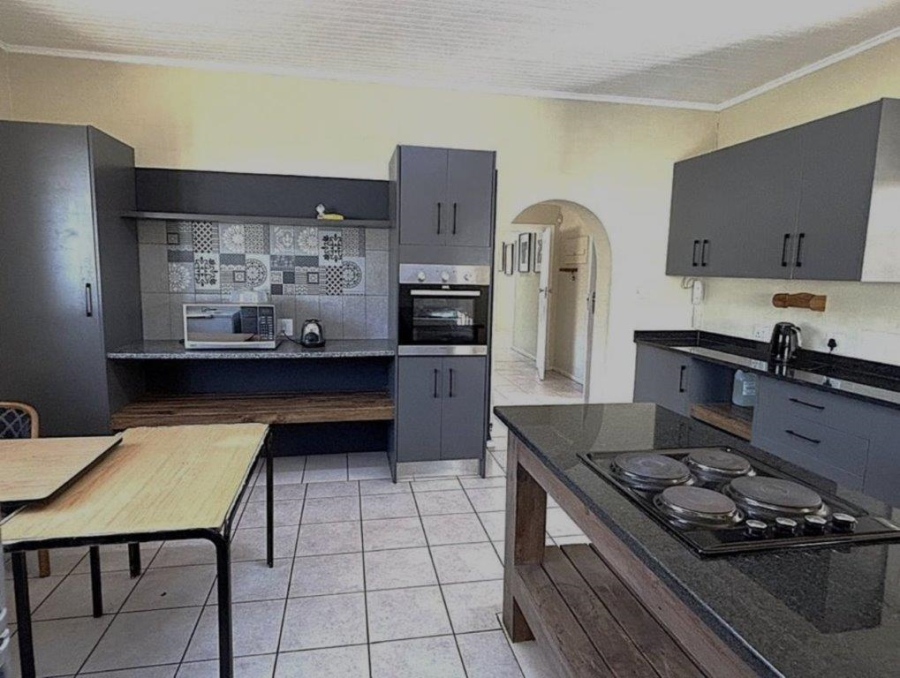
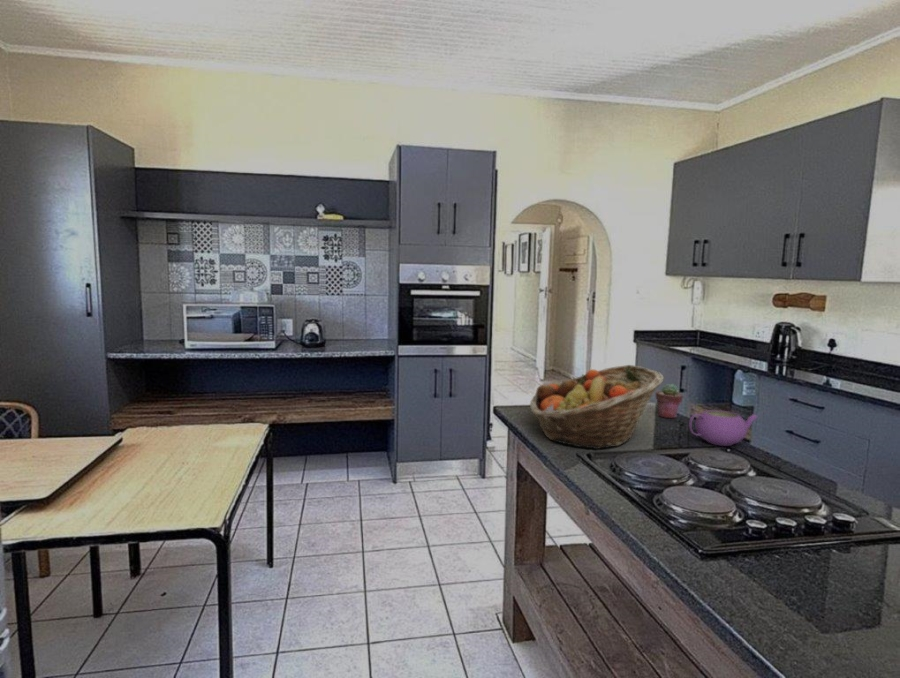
+ teapot [688,409,759,447]
+ fruit basket [529,364,665,450]
+ potted succulent [655,383,684,419]
